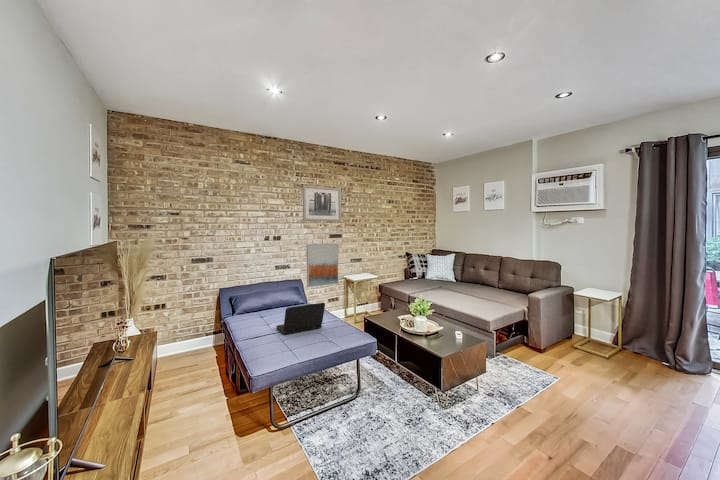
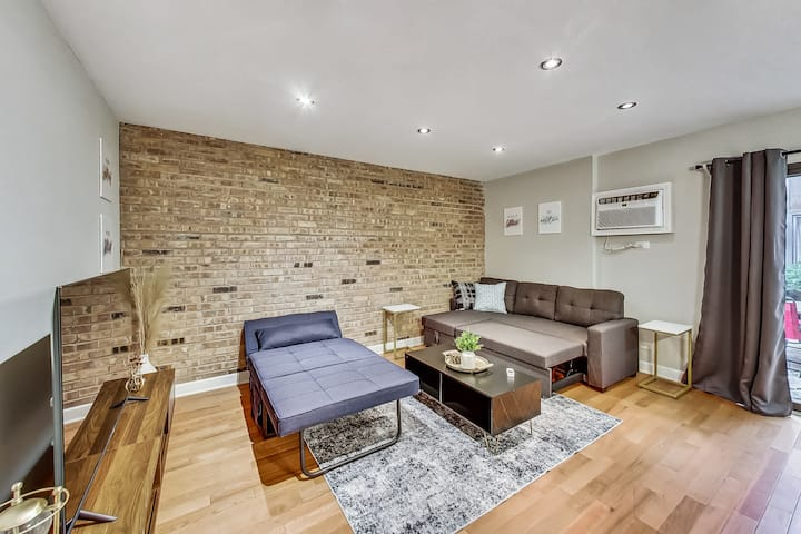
- laptop [275,302,326,336]
- wall art [305,243,340,288]
- wall art [302,184,342,223]
